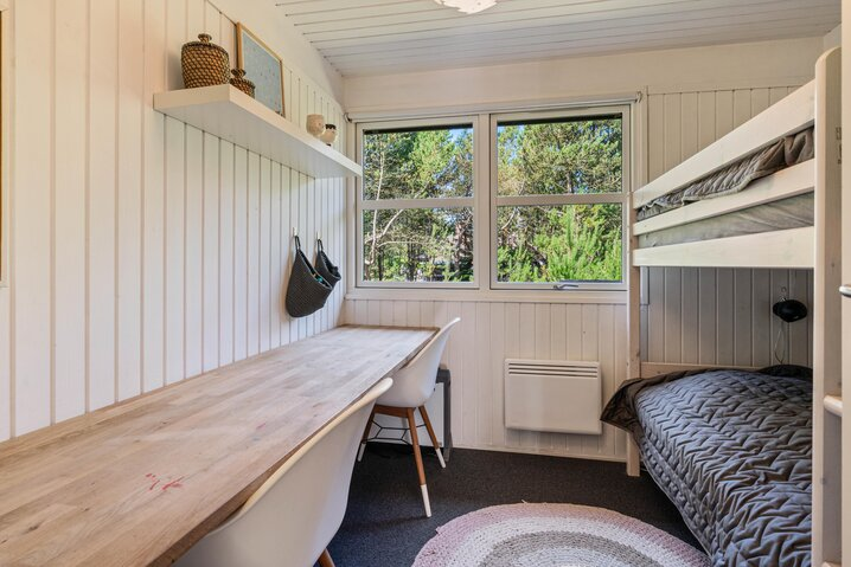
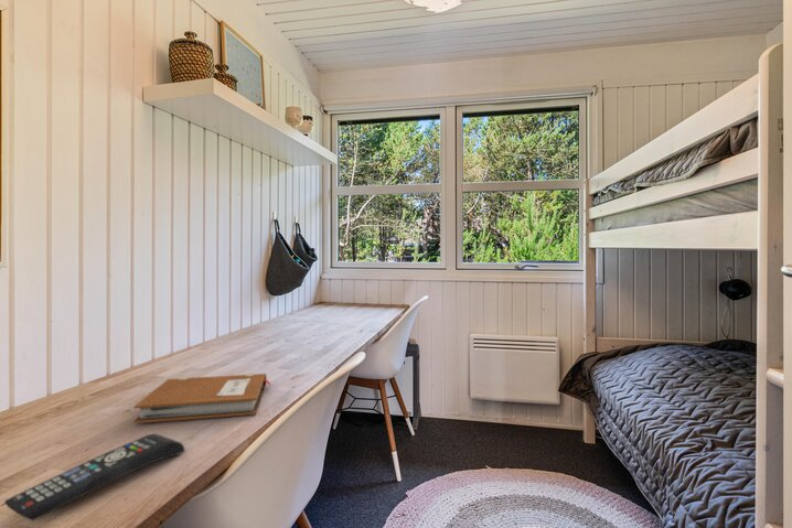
+ remote control [3,433,186,521]
+ notebook [132,373,271,424]
